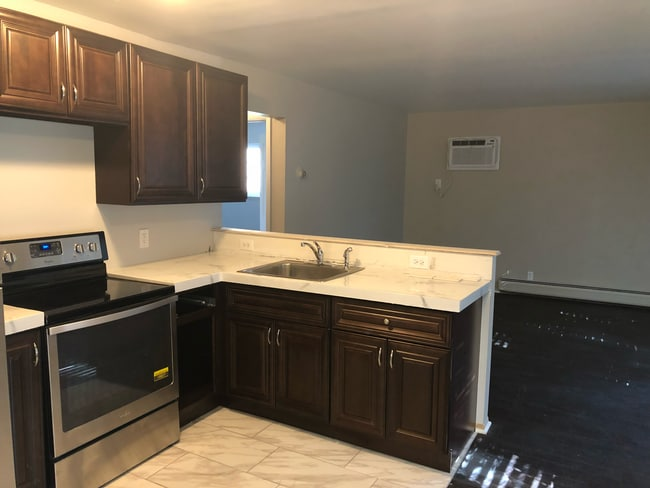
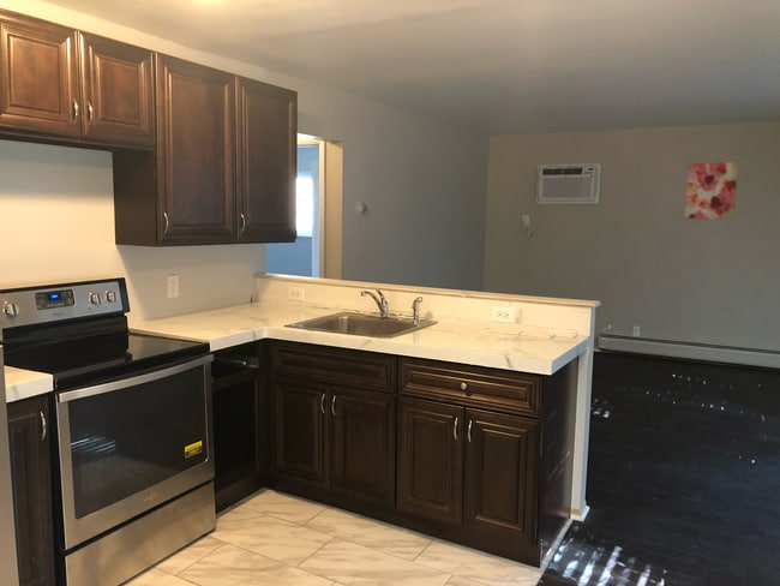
+ wall art [684,161,739,221]
